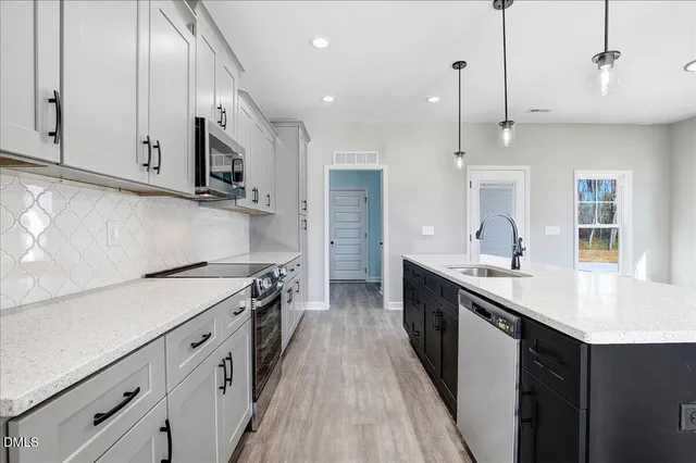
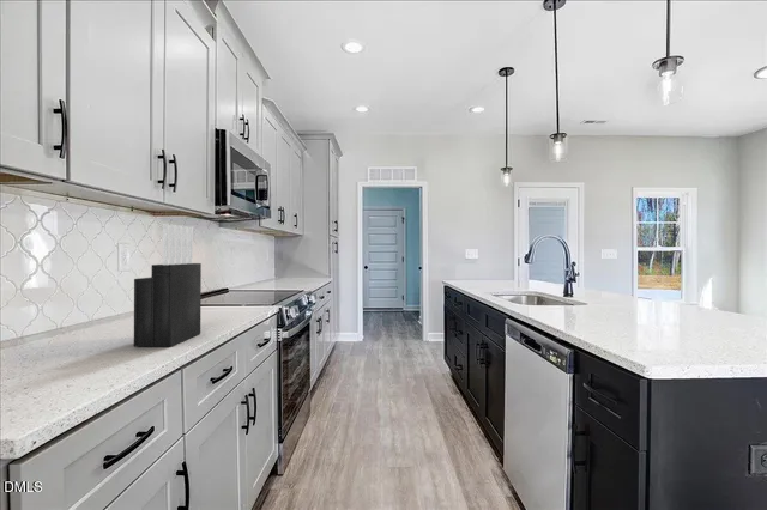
+ knife block [133,223,203,348]
